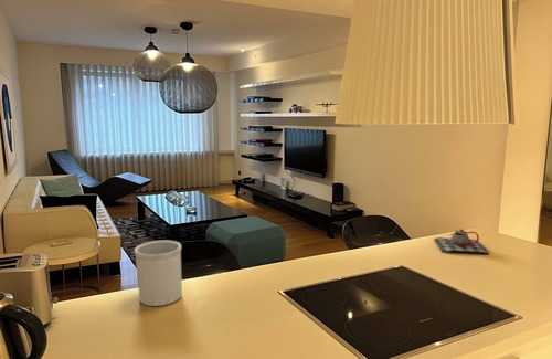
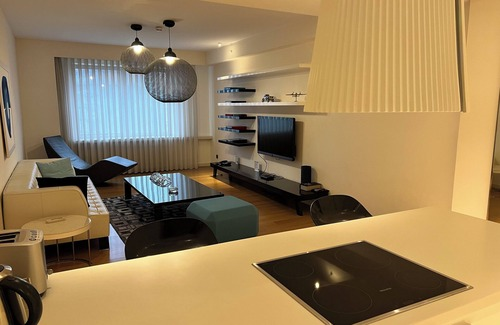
- utensil holder [134,240,183,307]
- teapot [433,229,490,255]
